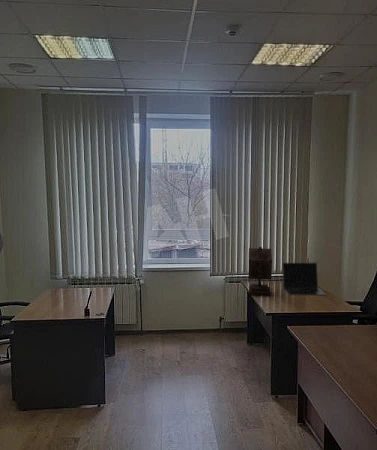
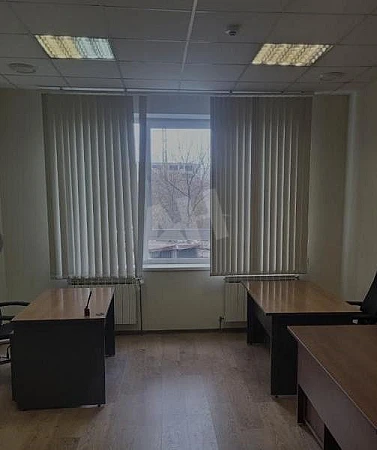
- desk lamp [248,246,273,297]
- laptop [281,262,328,296]
